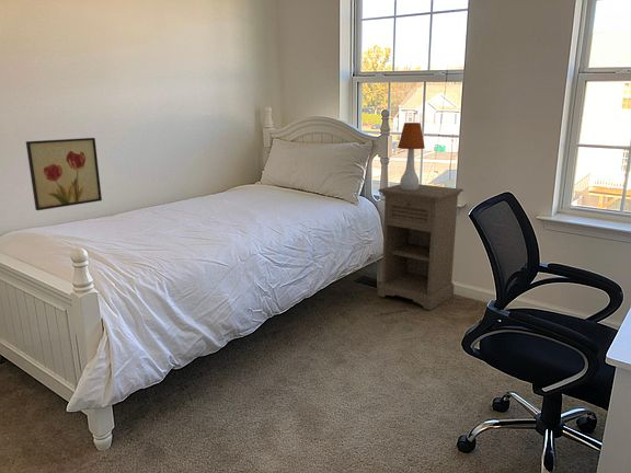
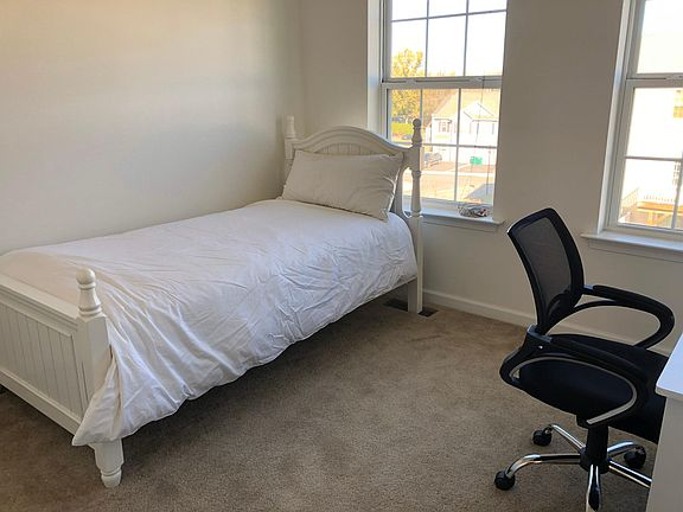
- table lamp [397,122,426,191]
- wall art [25,137,103,211]
- nightstand [377,183,464,311]
